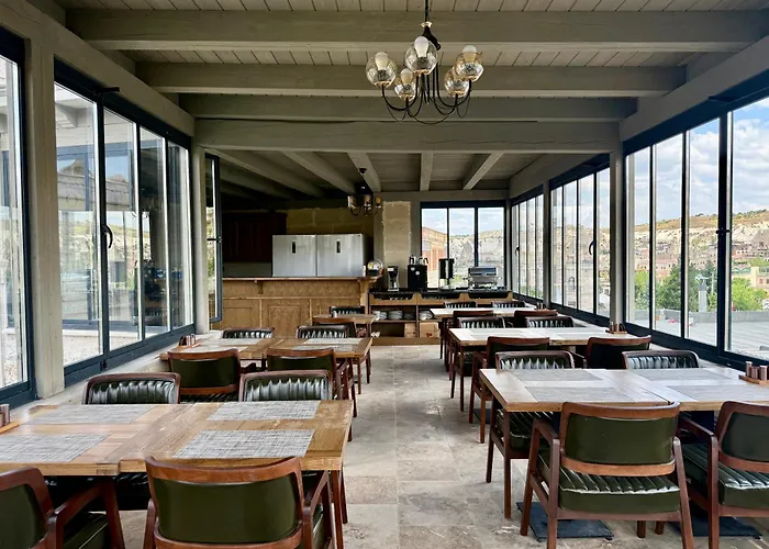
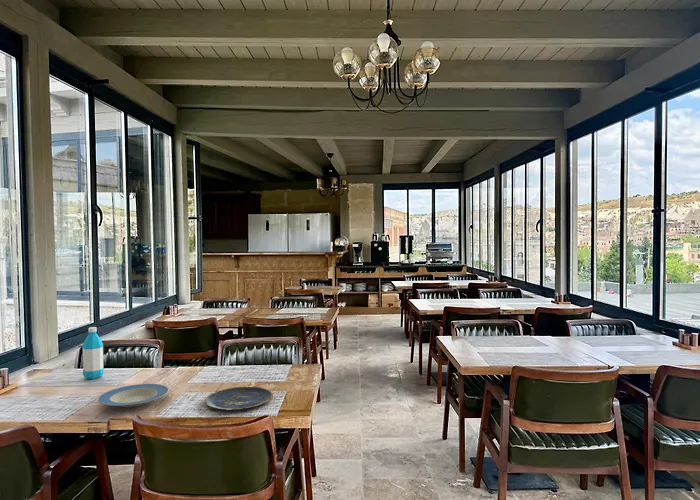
+ plate [97,383,170,408]
+ water bottle [81,326,105,380]
+ plate [204,385,274,411]
